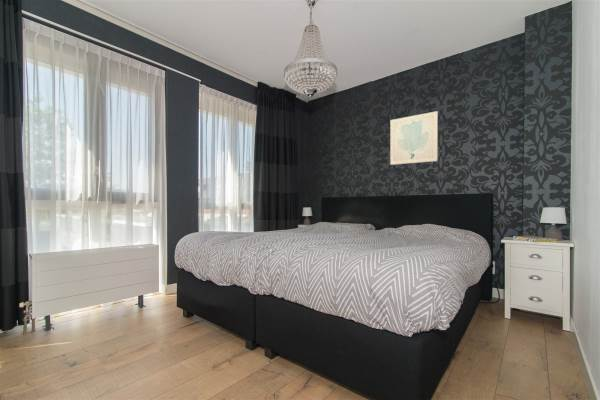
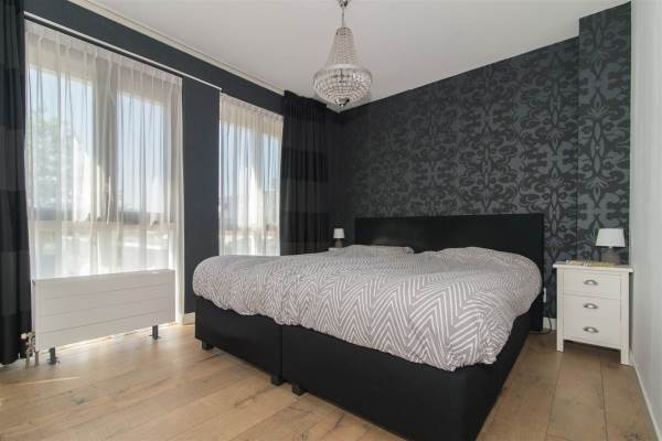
- wall art [389,110,439,166]
